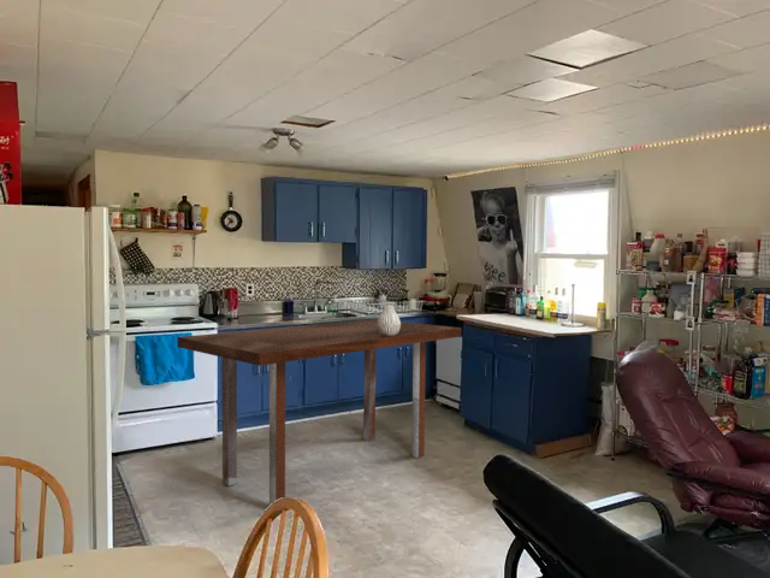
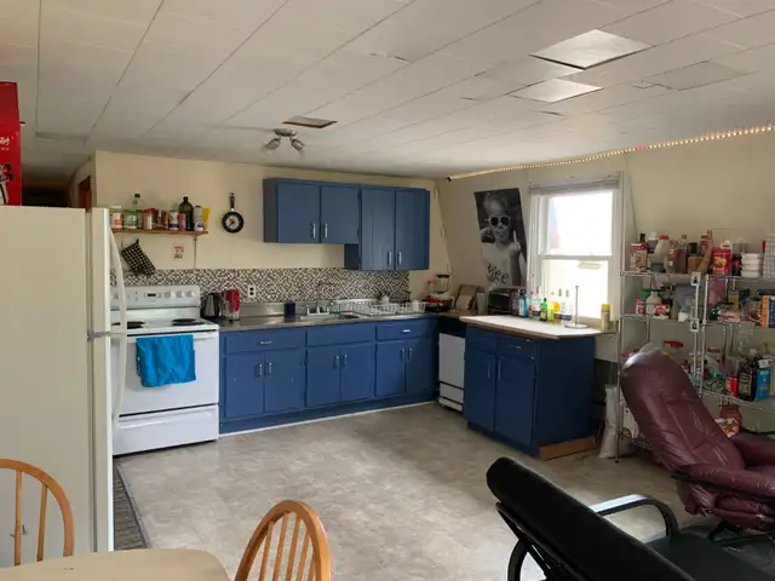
- vase [377,305,402,336]
- dining table [177,318,463,506]
